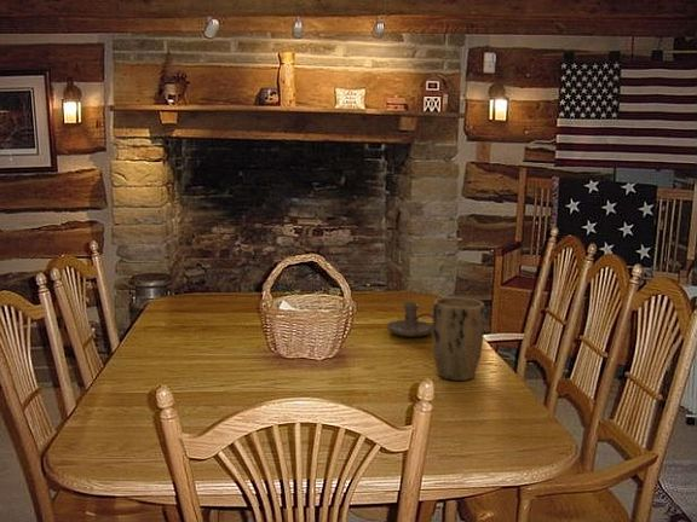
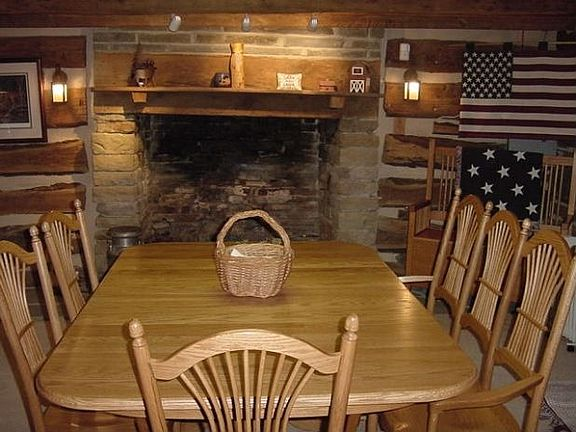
- candle holder [386,301,433,337]
- plant pot [431,296,485,382]
